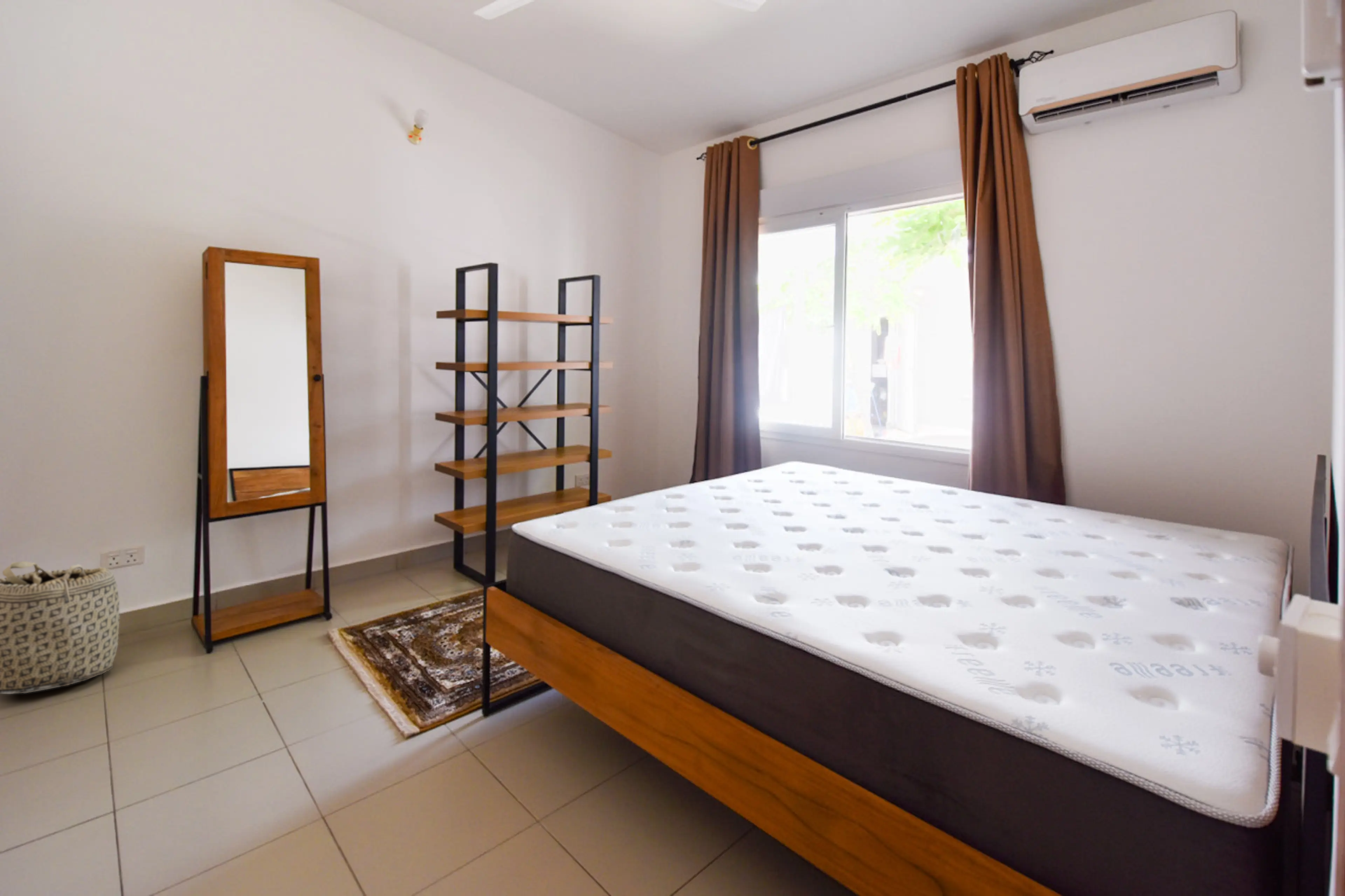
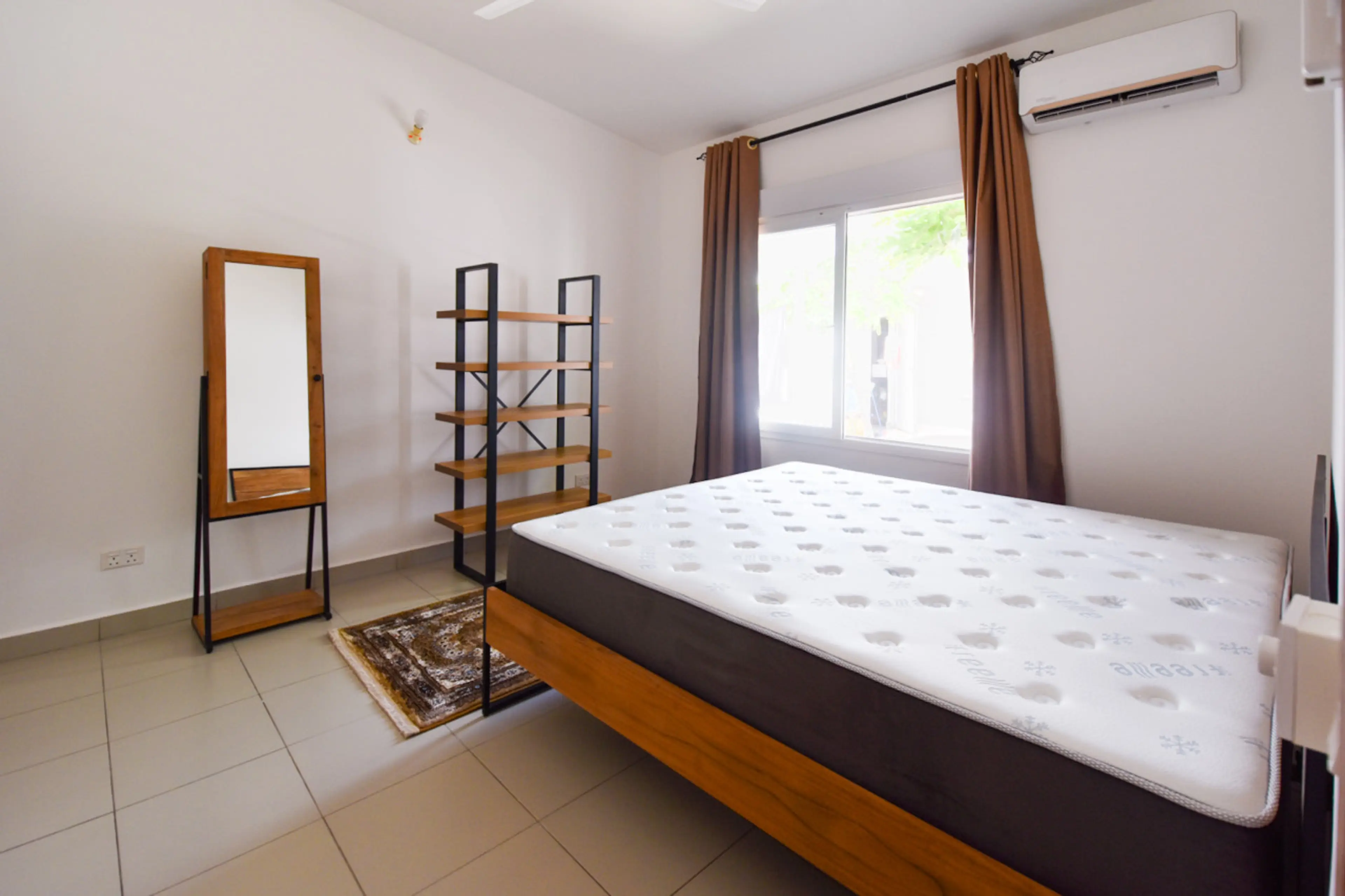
- basket [0,561,120,694]
